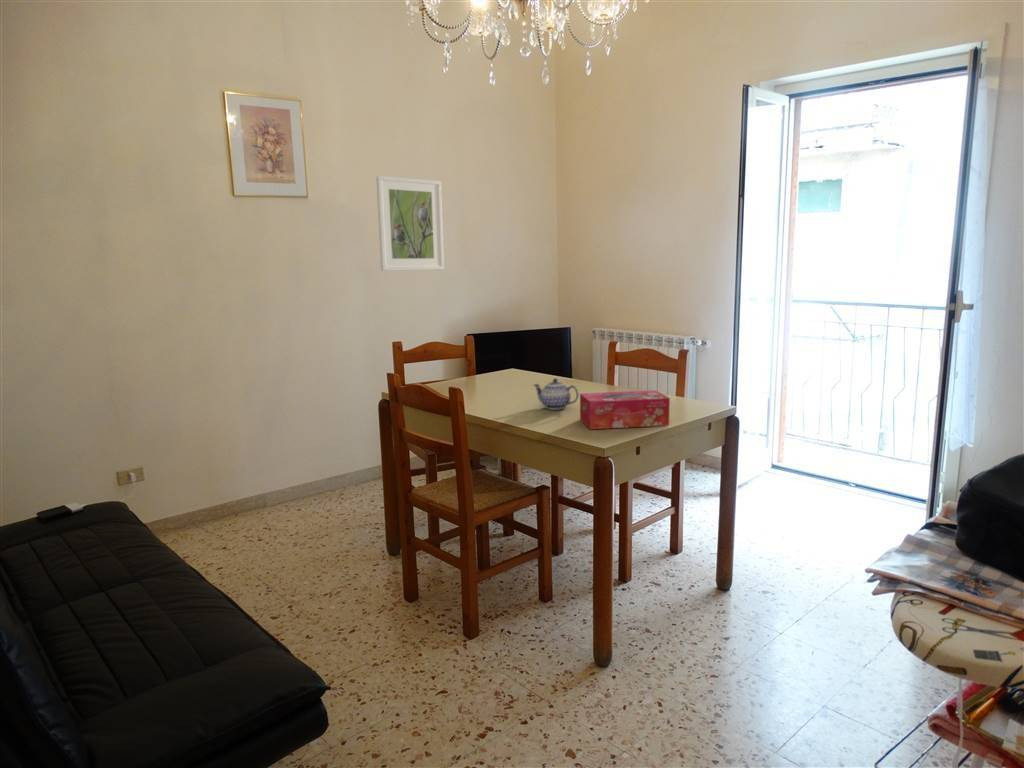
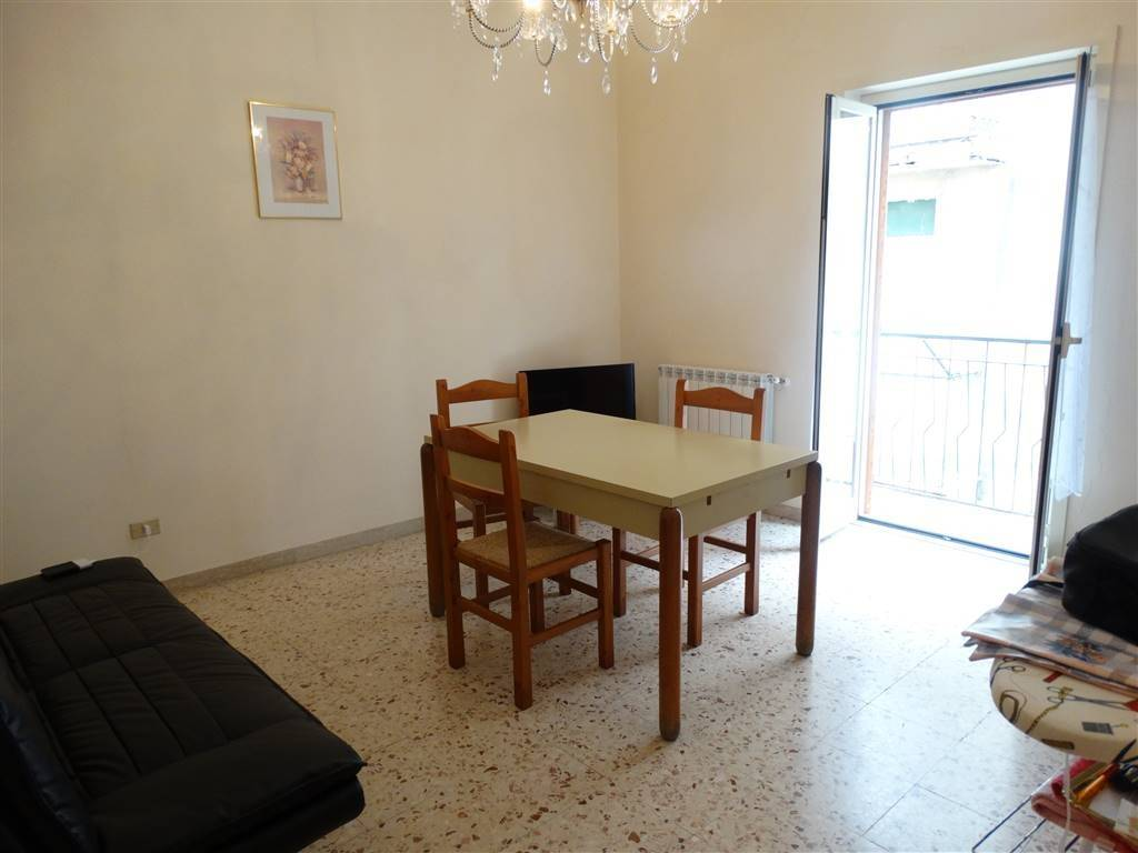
- teapot [533,377,580,411]
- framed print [375,175,445,272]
- tissue box [579,389,671,430]
